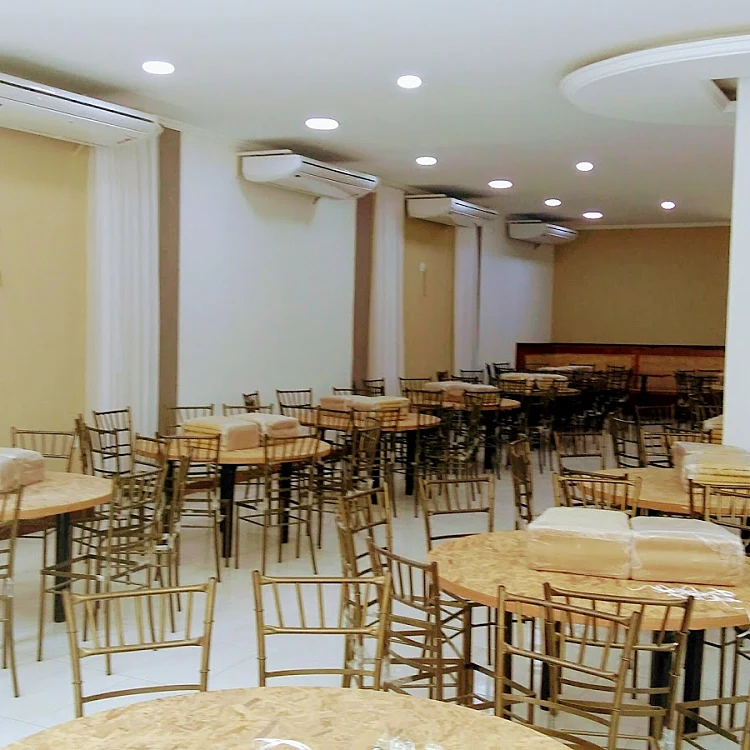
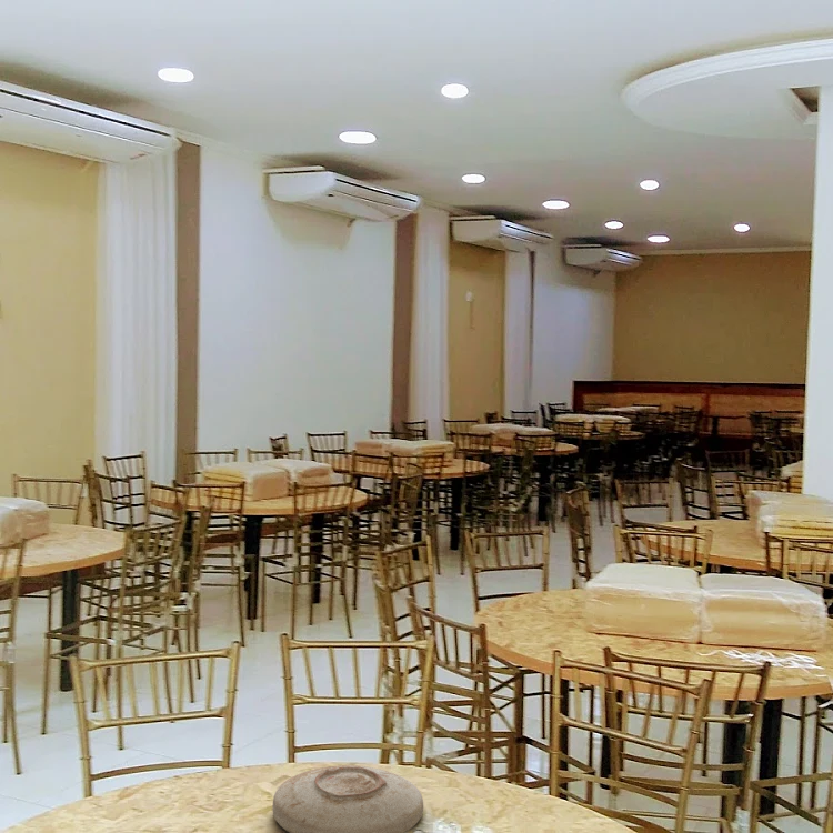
+ plate [271,764,424,833]
